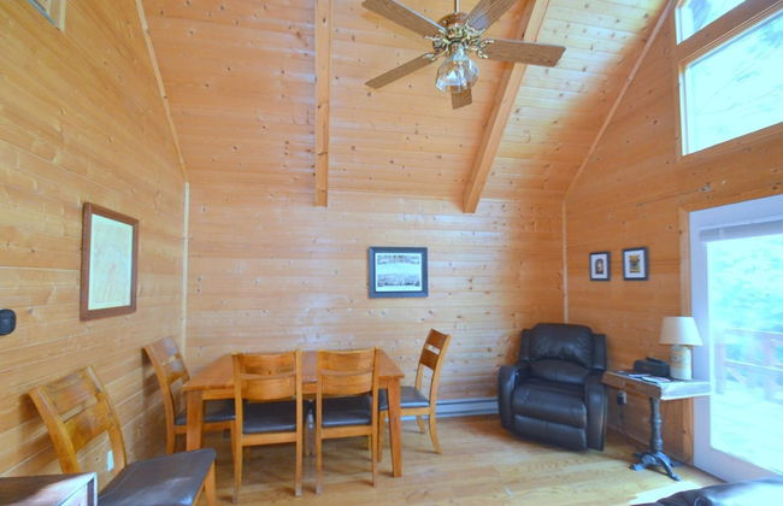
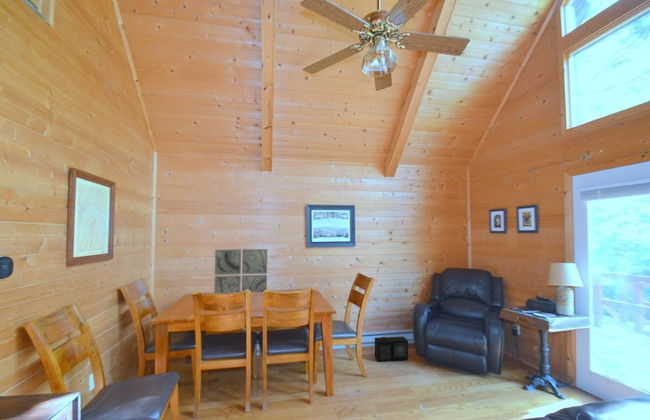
+ speaker [374,336,409,363]
+ wall art [213,248,268,294]
